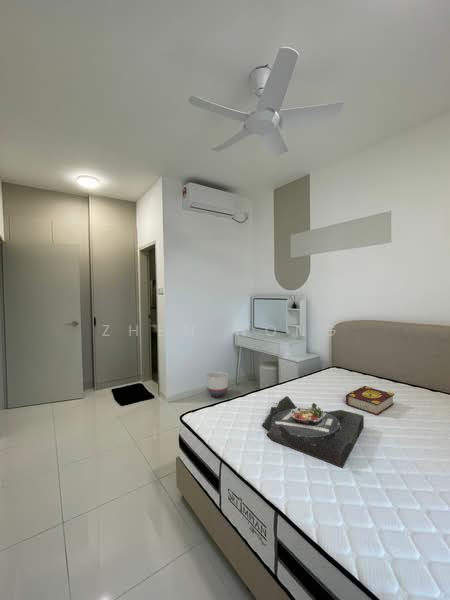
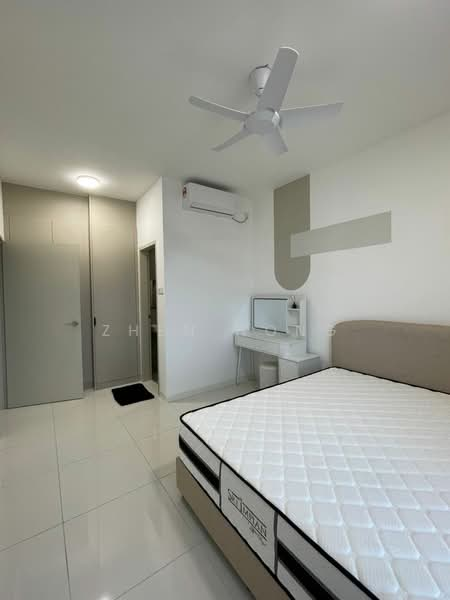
- book [345,385,395,416]
- planter [206,370,229,398]
- serving tray [261,395,365,469]
